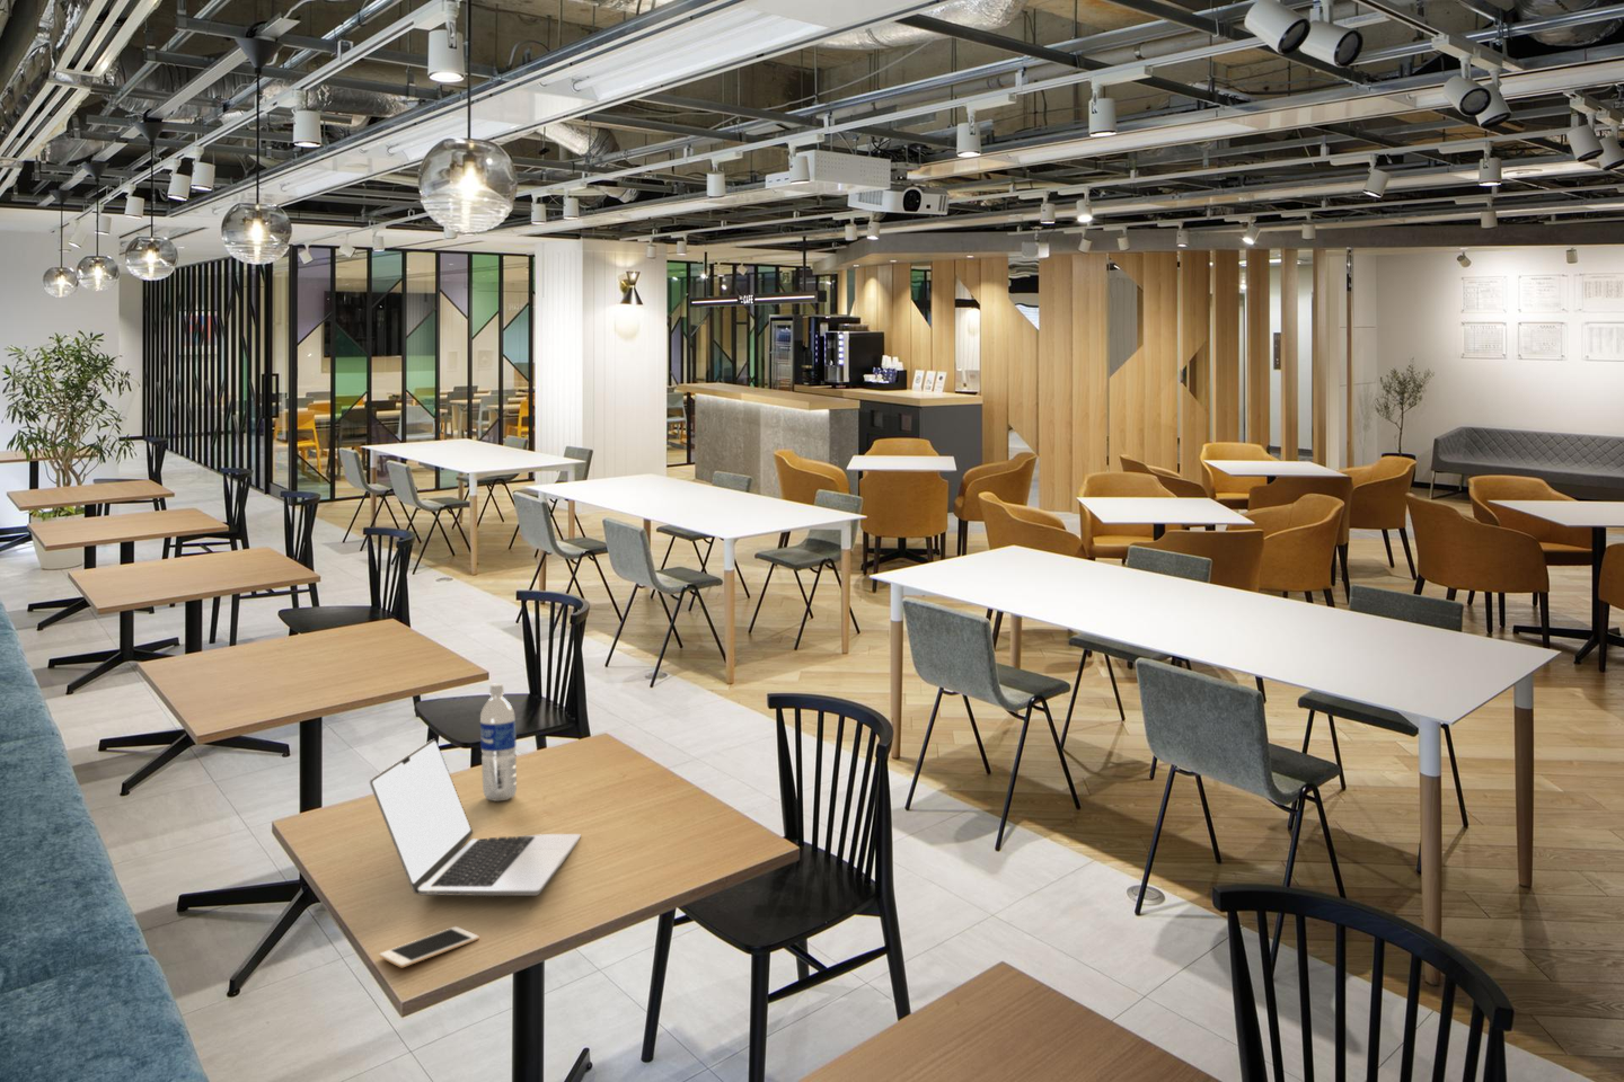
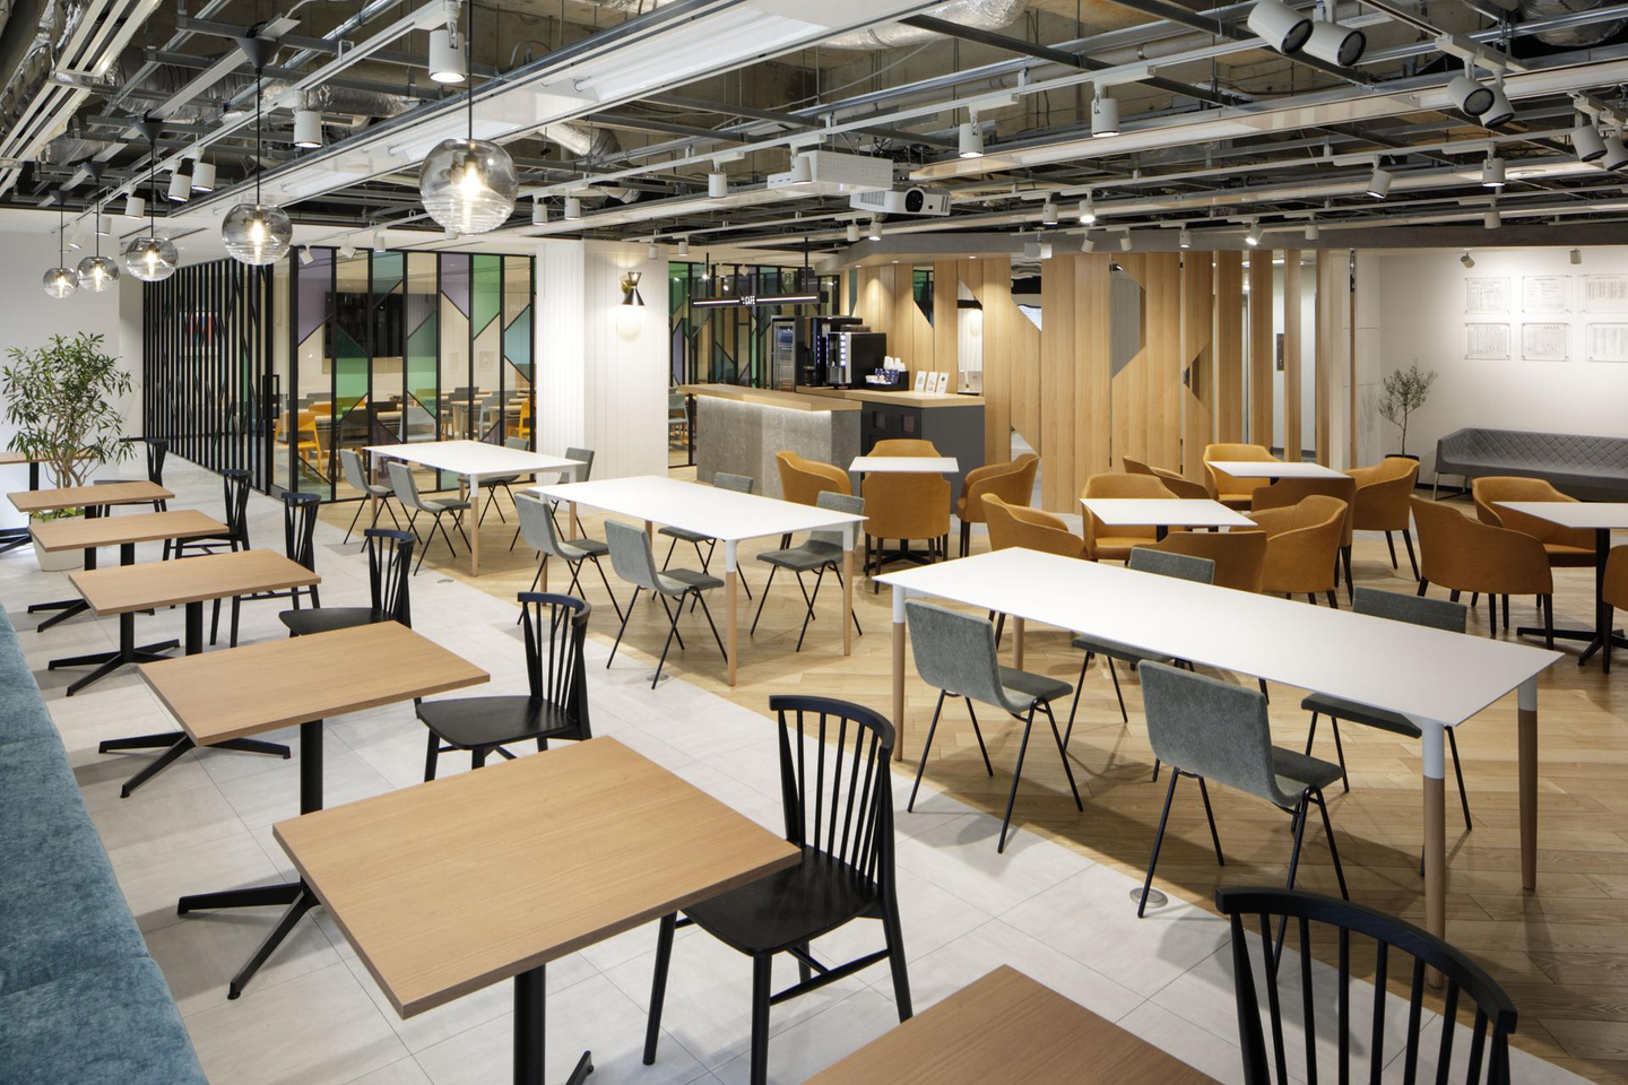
- laptop [369,738,582,897]
- cell phone [379,925,481,968]
- water bottle [480,682,517,803]
